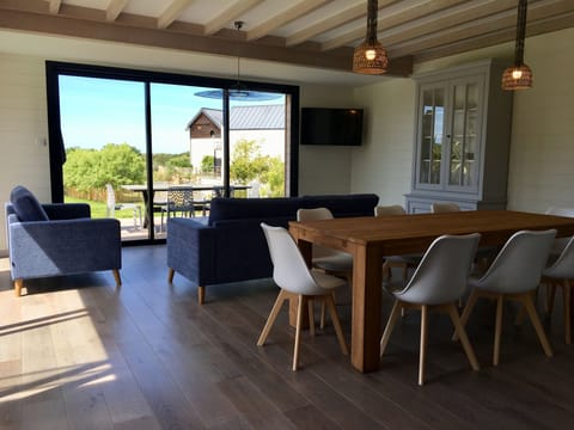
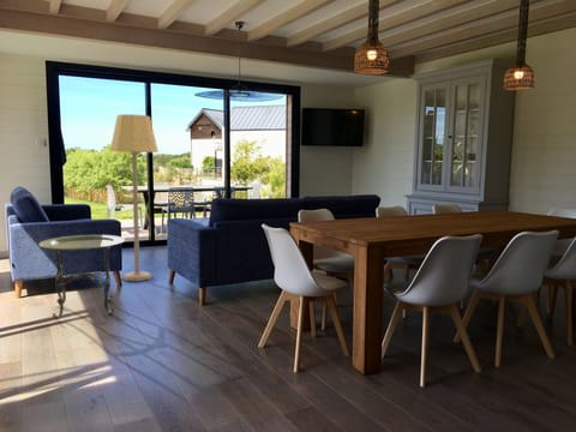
+ lamp [109,113,160,282]
+ side table [37,234,126,320]
